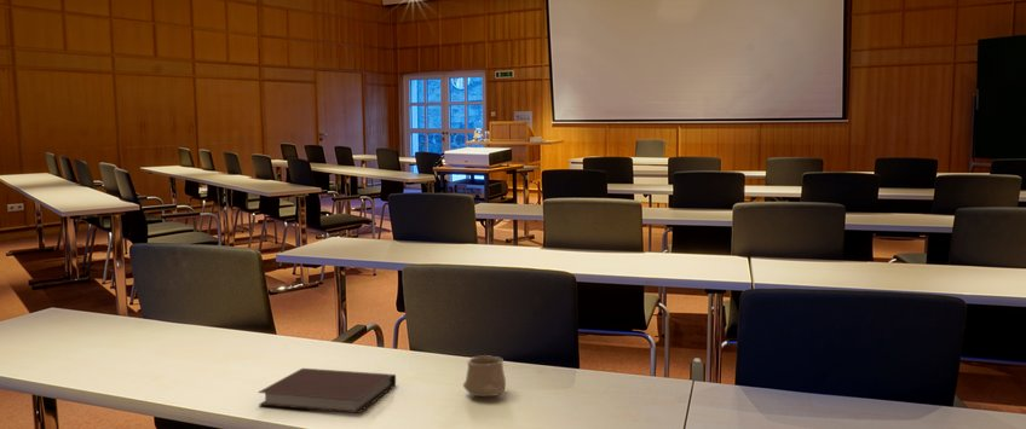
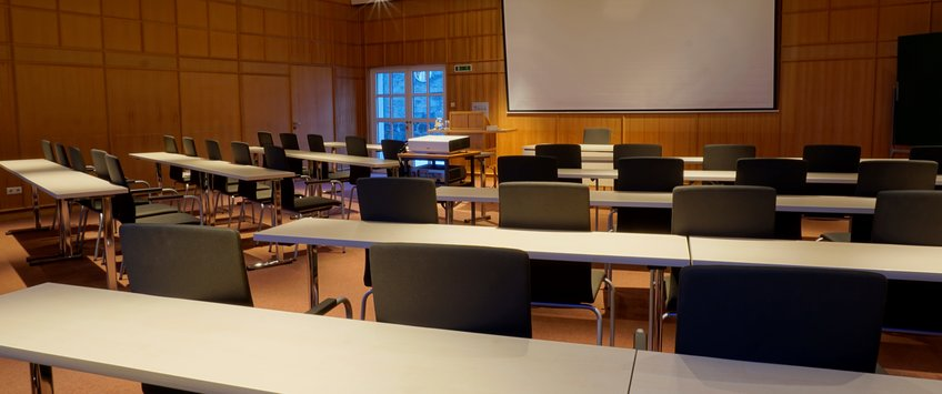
- cup [462,354,507,398]
- notebook [256,367,397,414]
